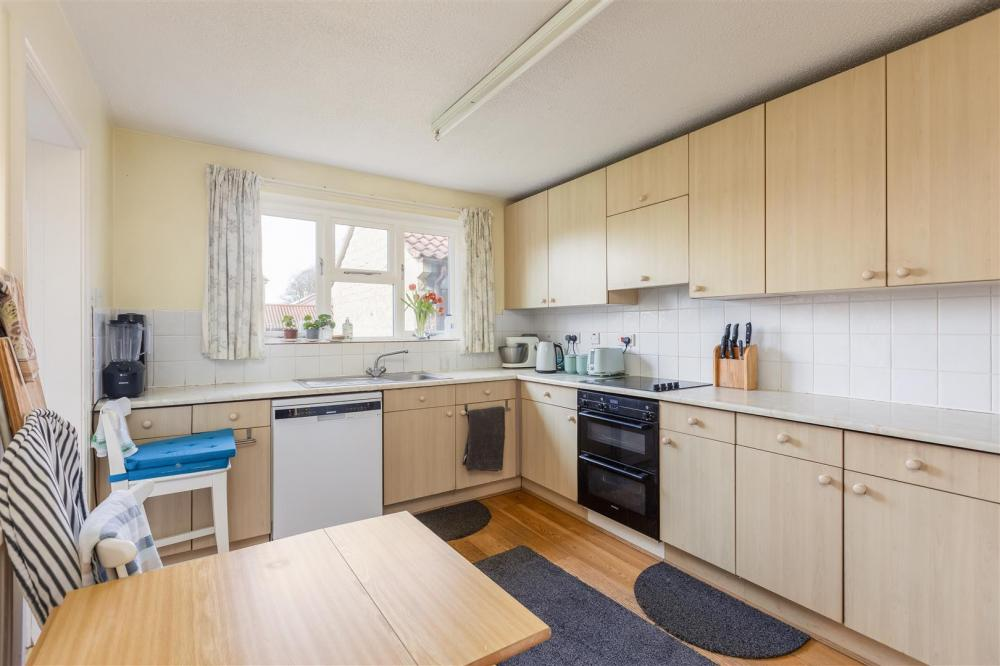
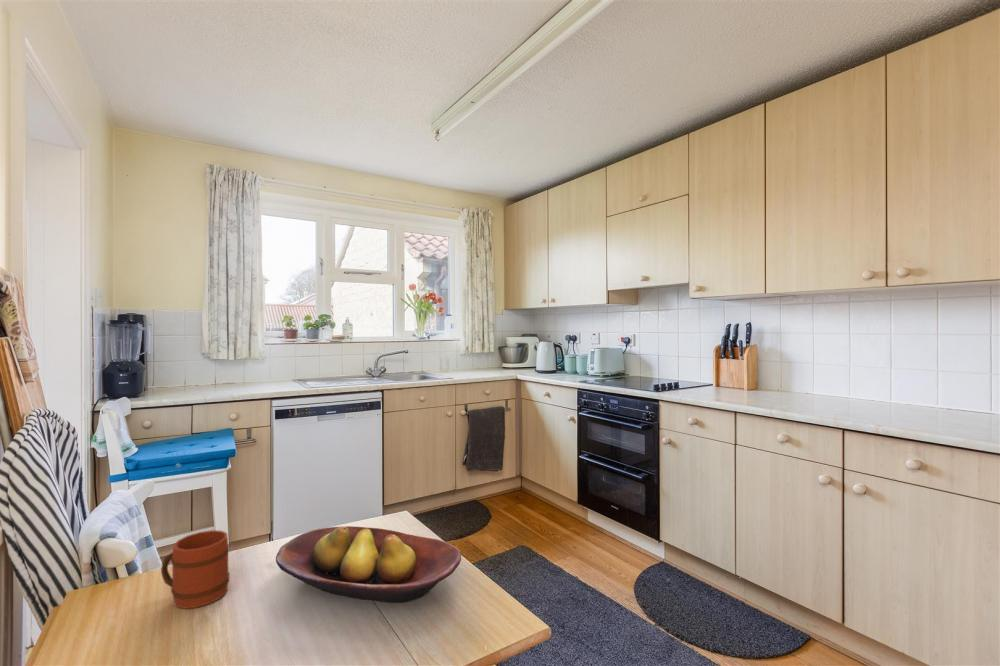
+ fruit bowl [275,525,462,604]
+ mug [160,529,230,609]
